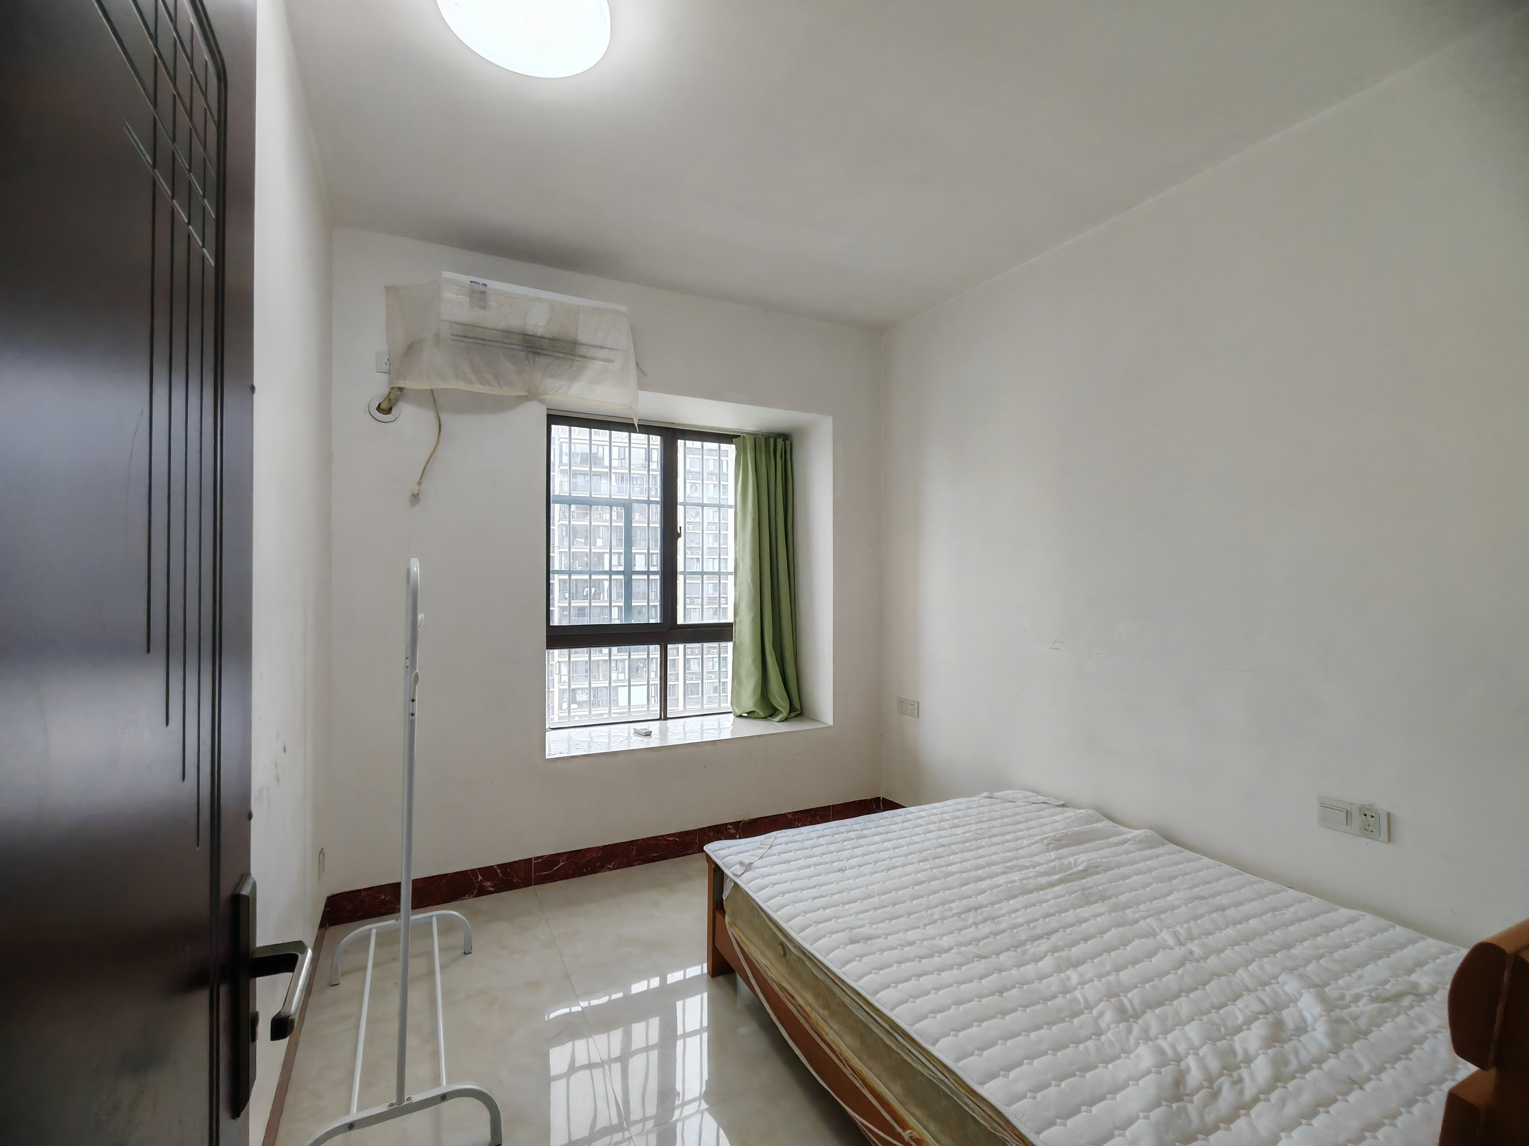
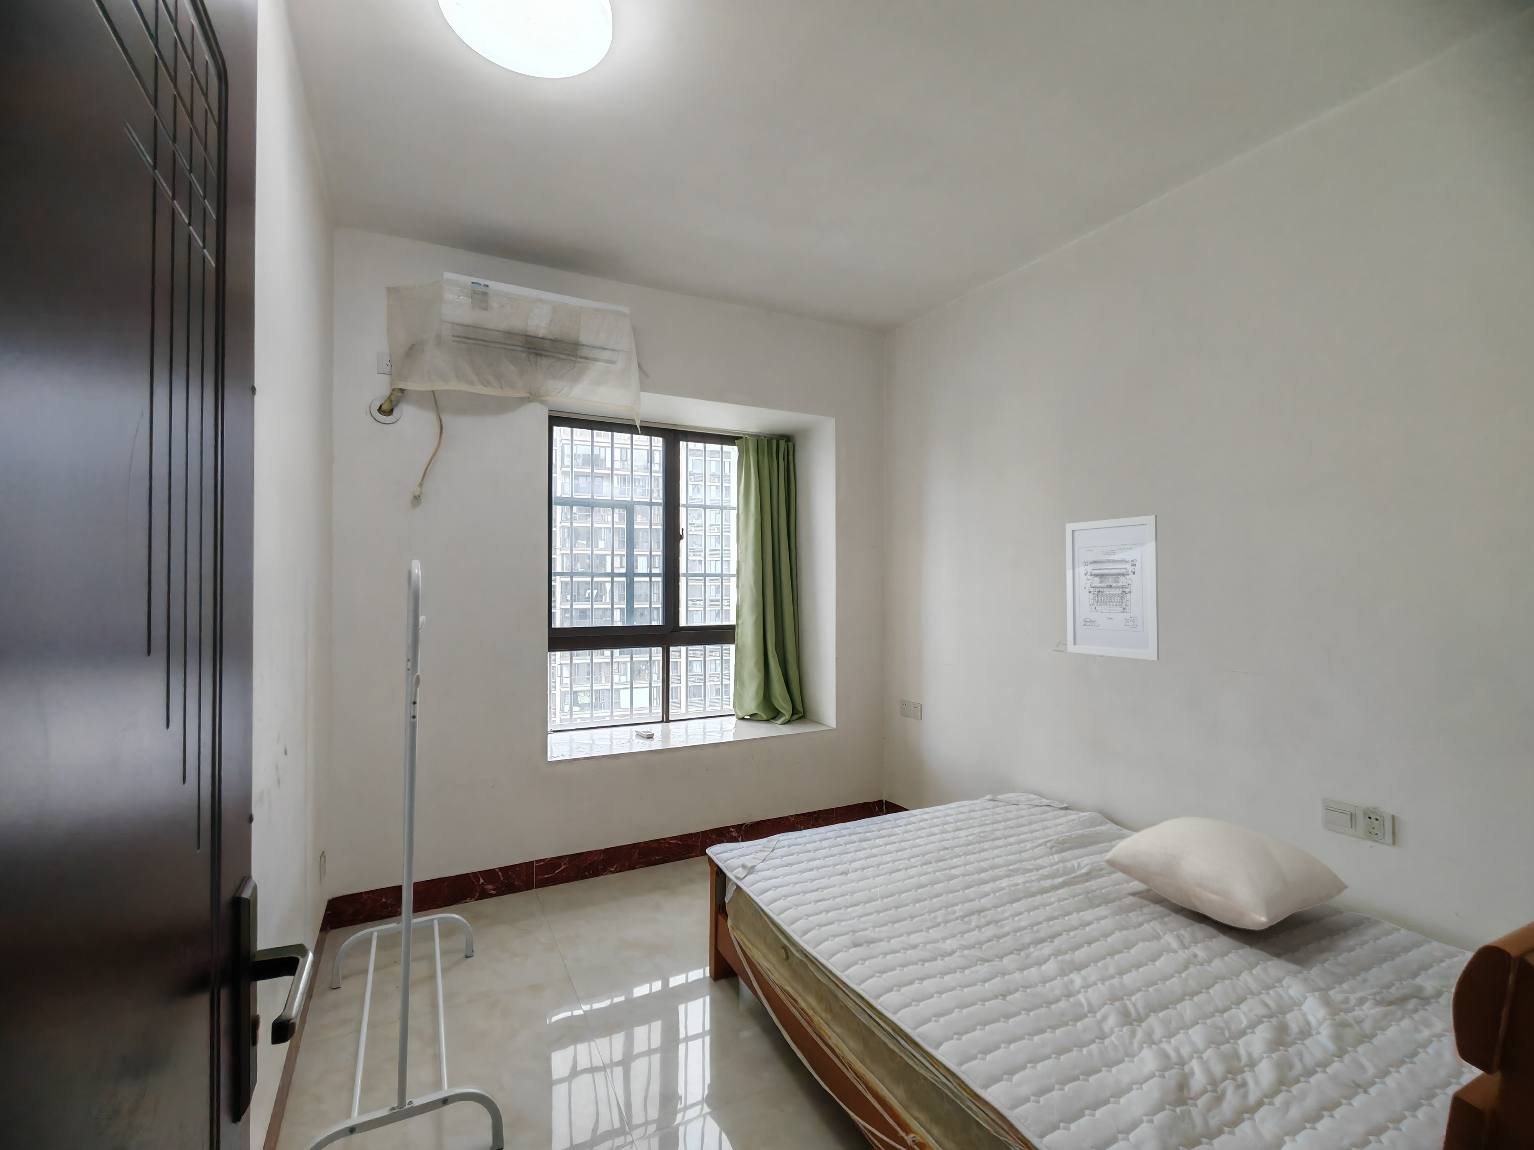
+ pillow [1102,817,1349,930]
+ wall art [1065,515,1160,661]
